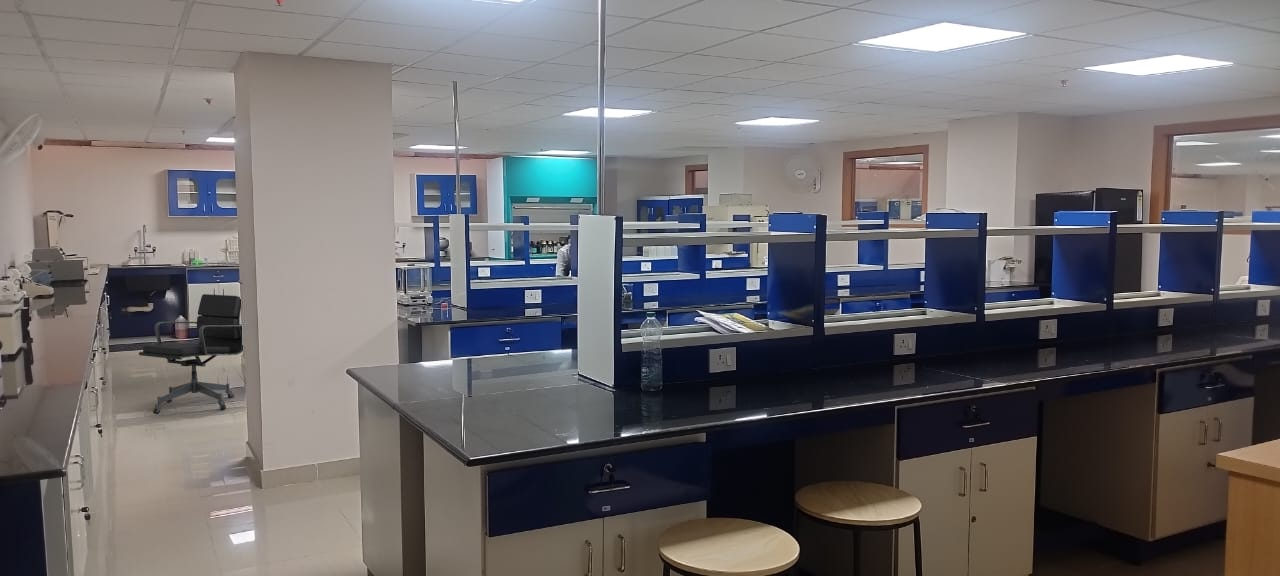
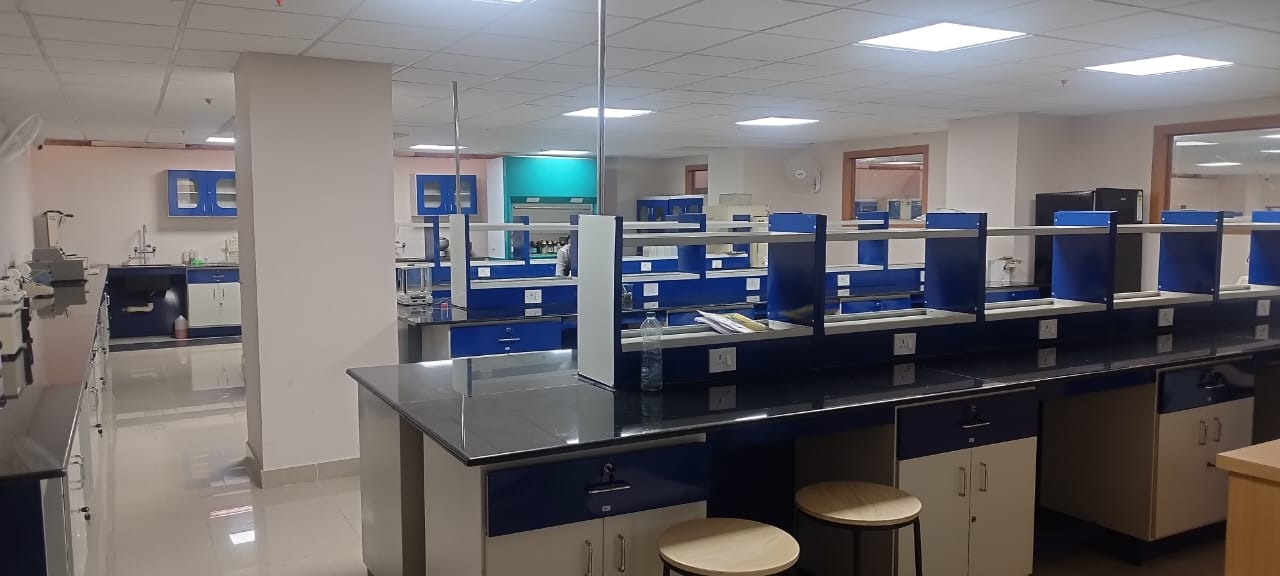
- office chair [138,293,244,415]
